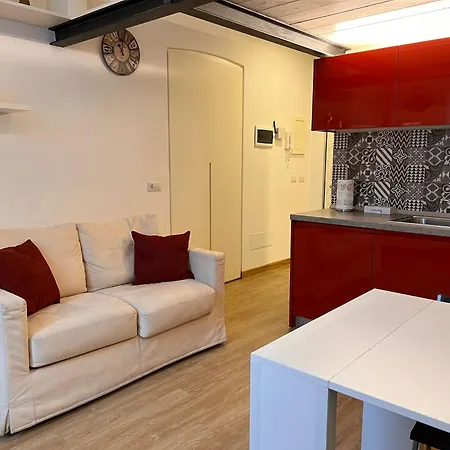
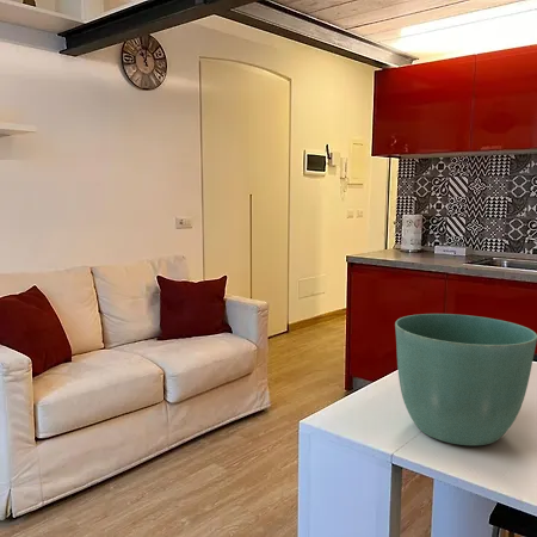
+ flower pot [394,313,537,446]
